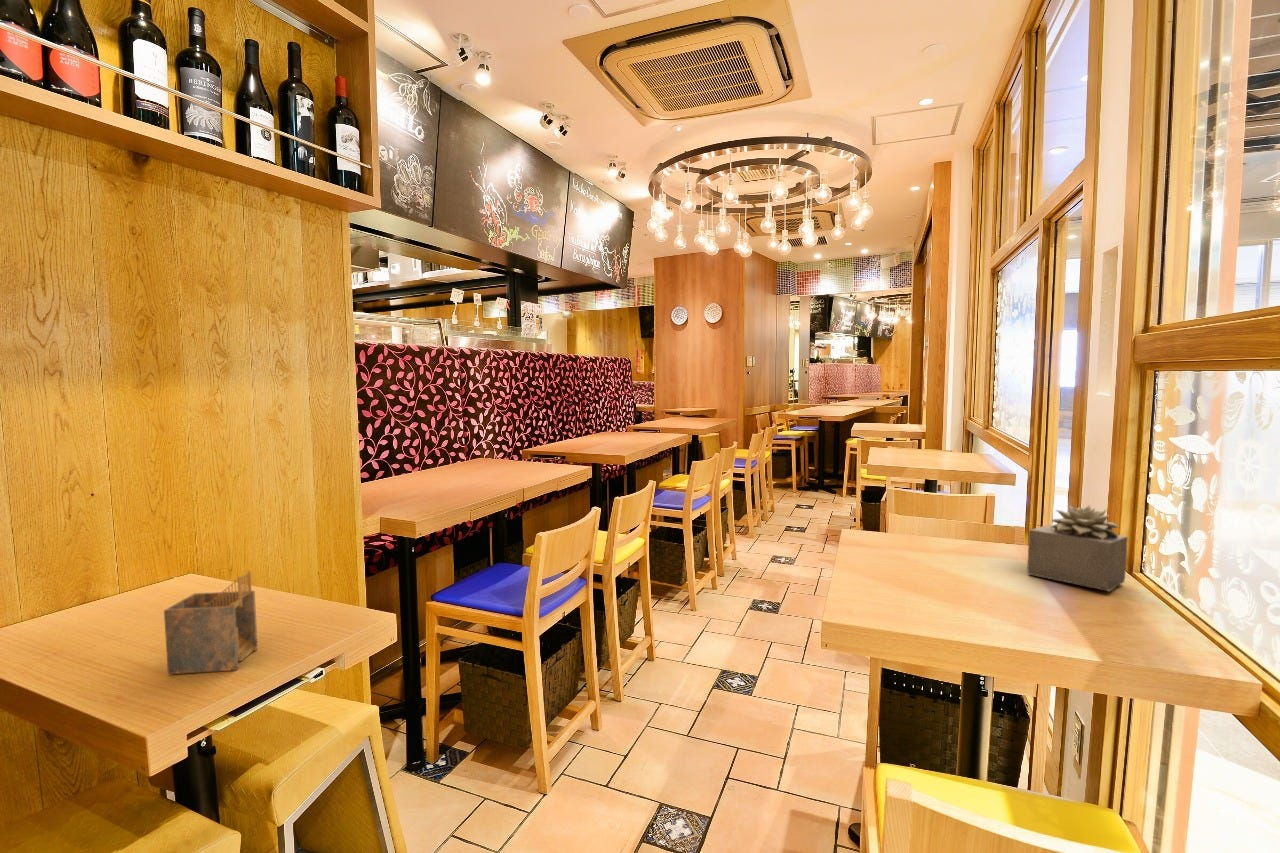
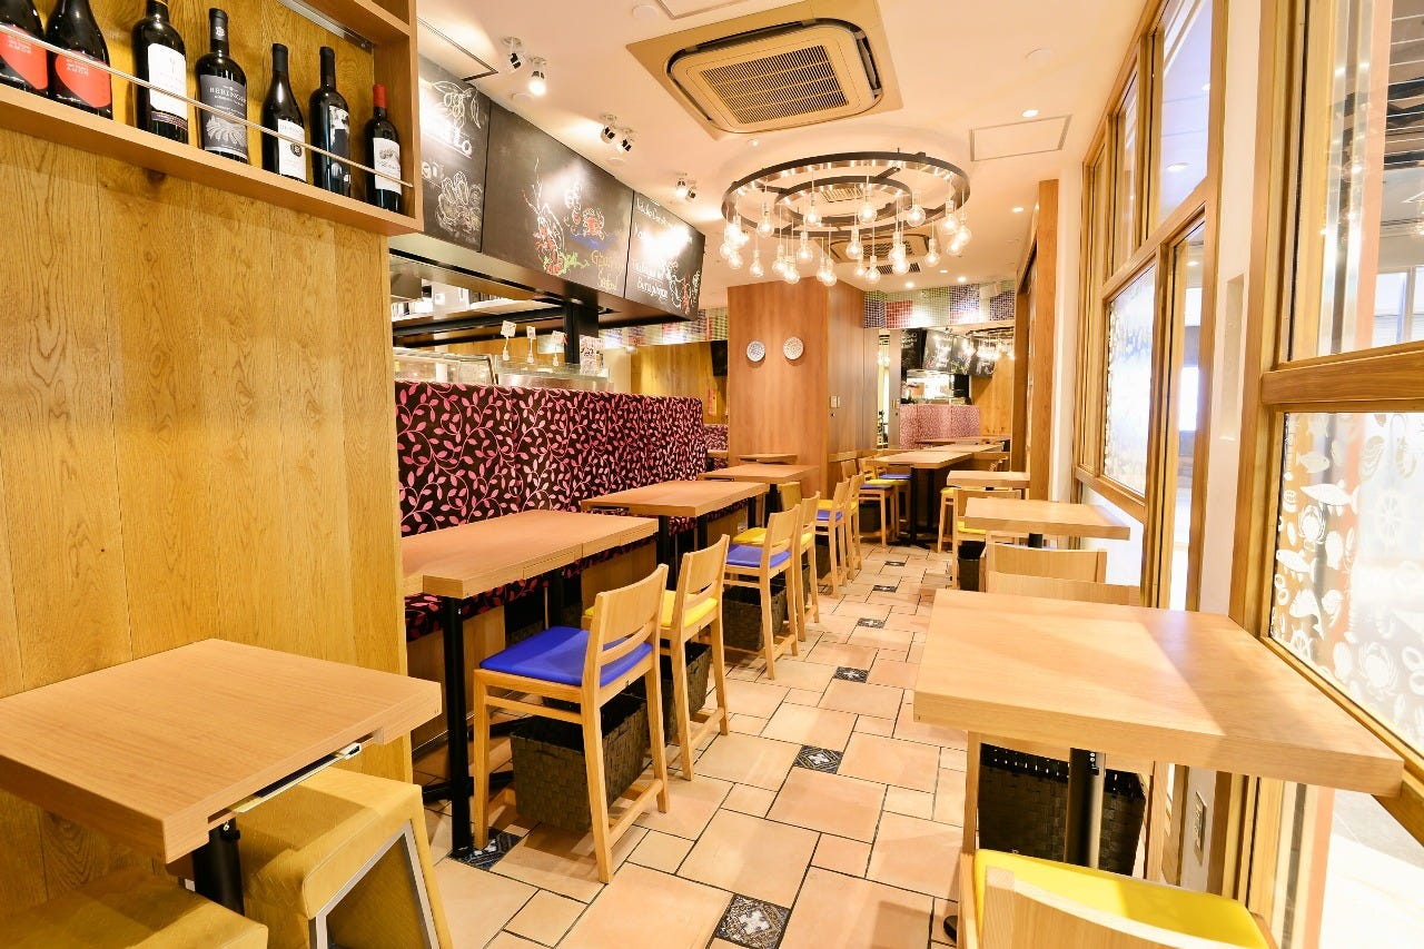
- succulent plant [1026,504,1128,592]
- napkin holder [163,570,259,675]
